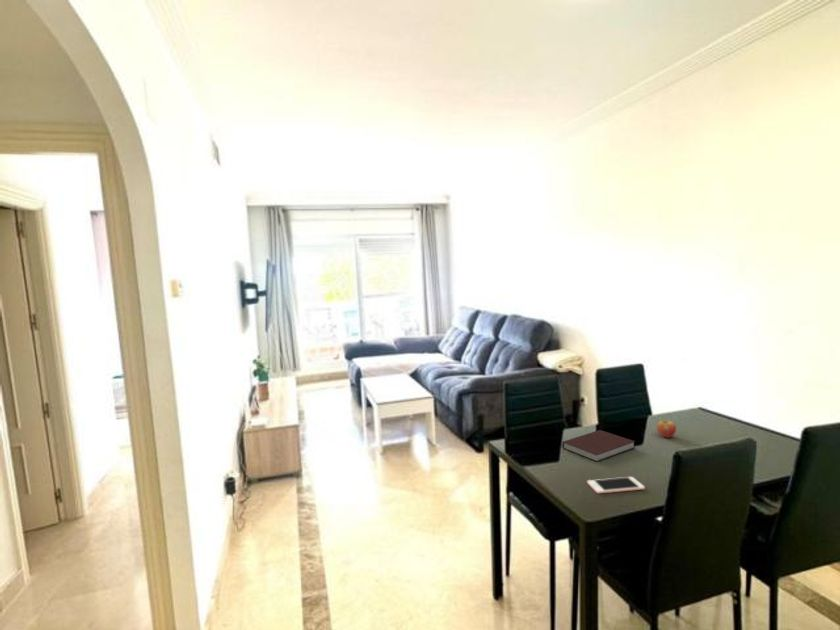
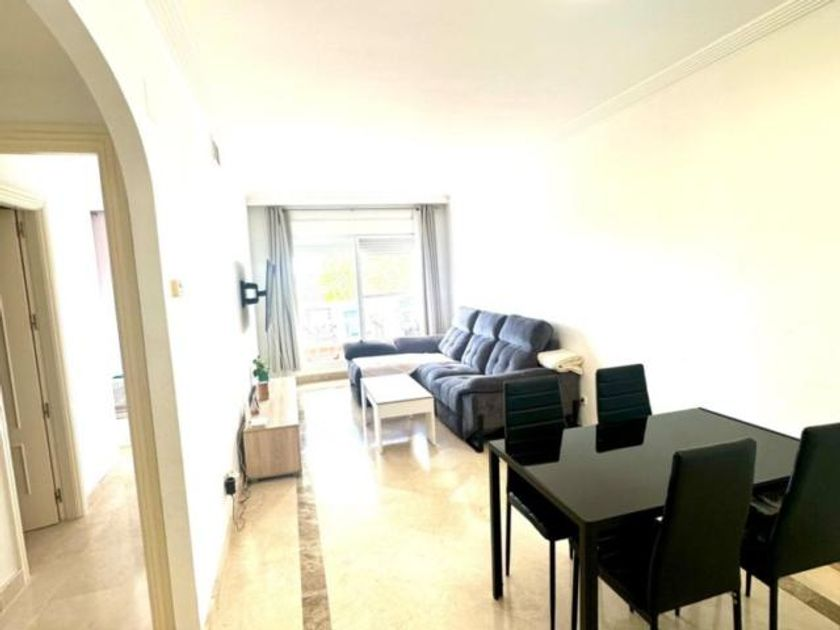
- notebook [561,429,636,463]
- fruit [656,419,677,439]
- cell phone [586,476,646,495]
